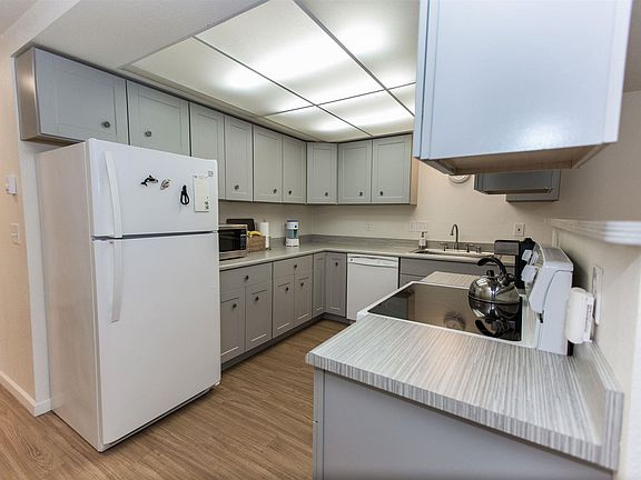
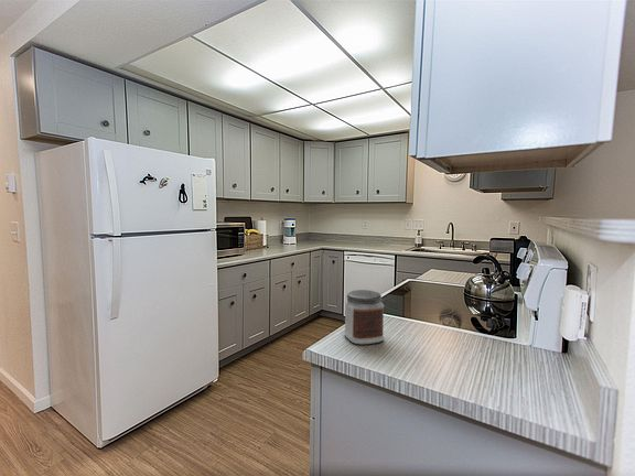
+ jar [343,289,385,345]
